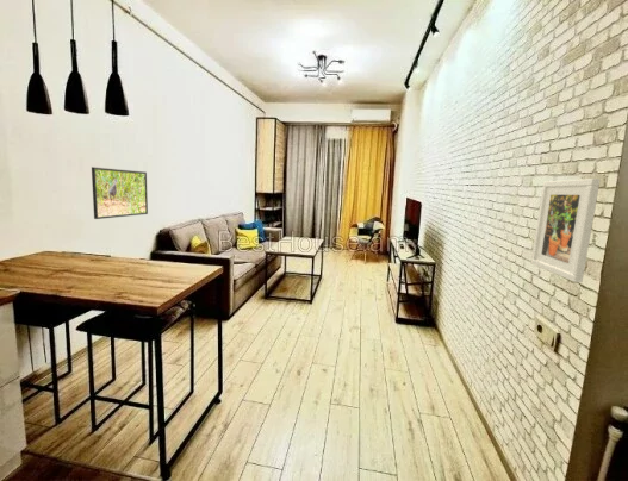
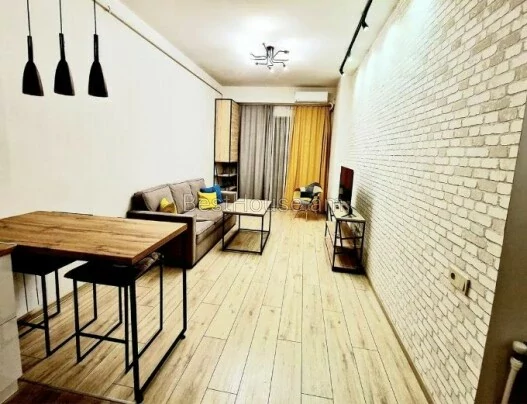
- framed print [530,177,602,283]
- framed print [91,165,149,220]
